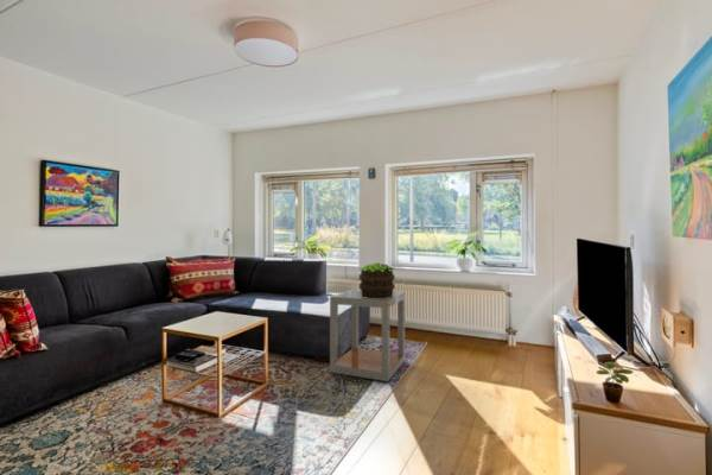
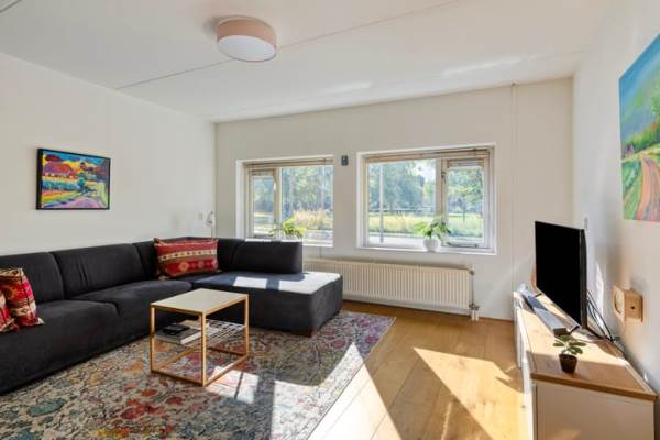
- potted plant [357,261,396,298]
- side table [329,287,406,382]
